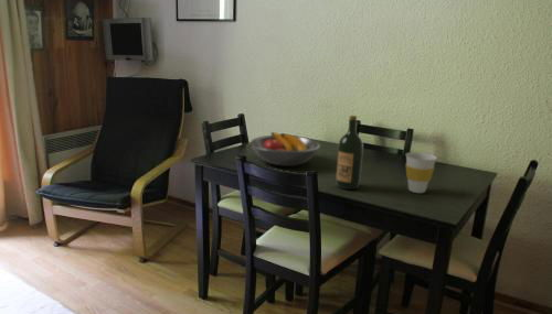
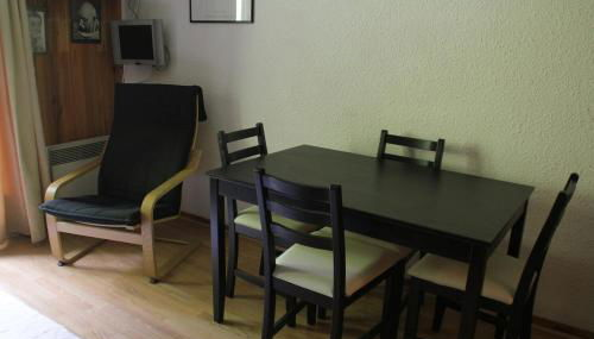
- wine bottle [335,115,364,191]
- fruit bowl [250,131,321,167]
- cup [404,151,438,194]
